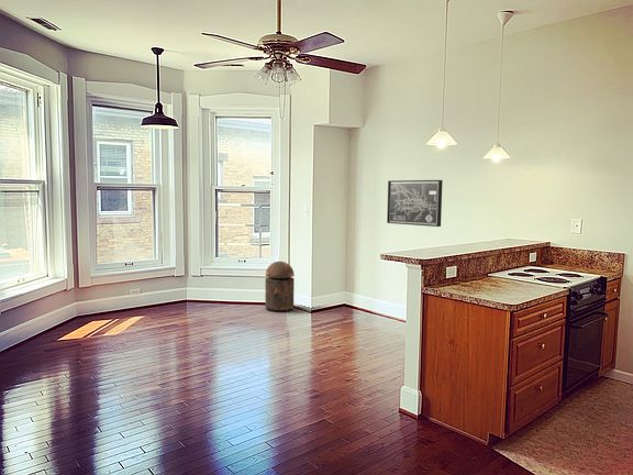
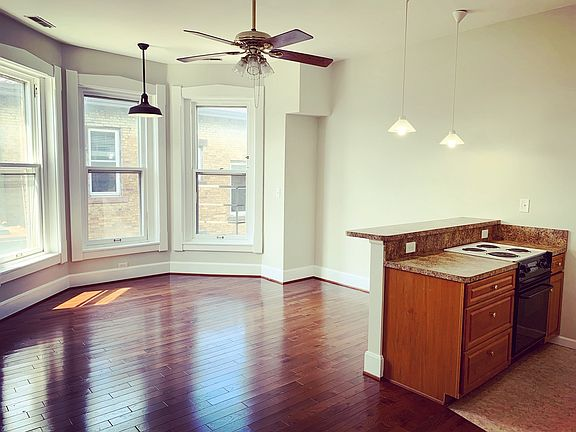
- trash can [264,261,296,313]
- wall art [386,179,444,228]
